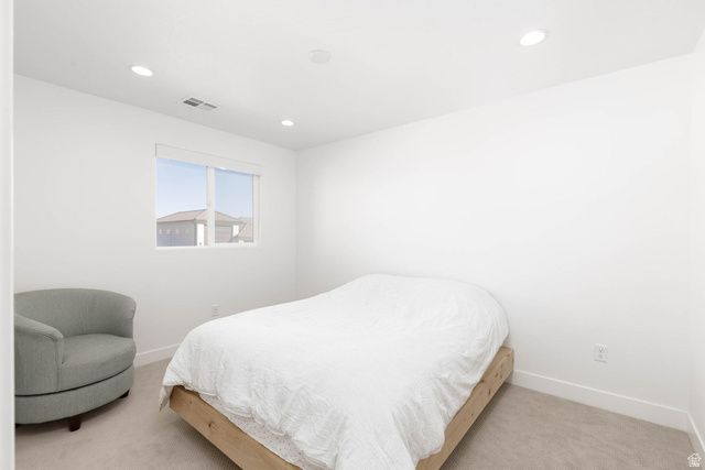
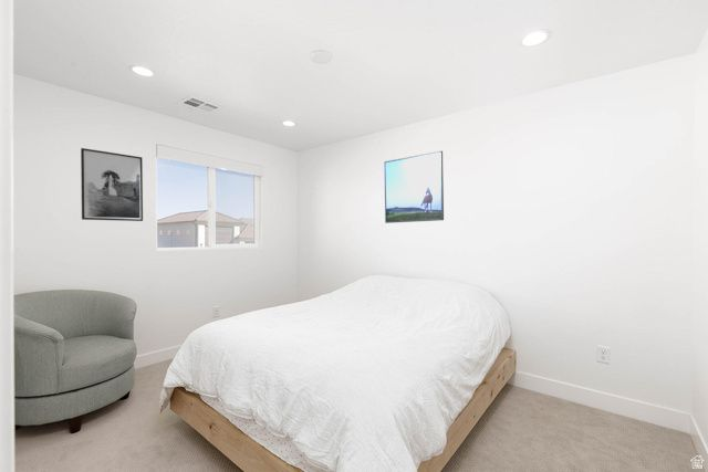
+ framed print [80,147,144,222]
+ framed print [384,150,445,224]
